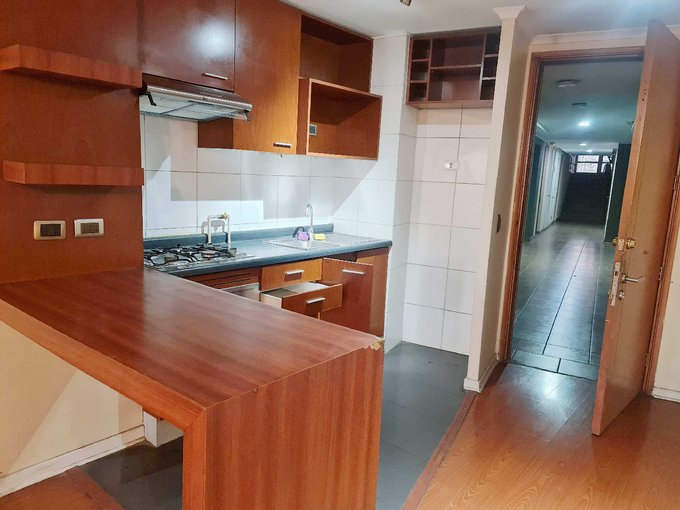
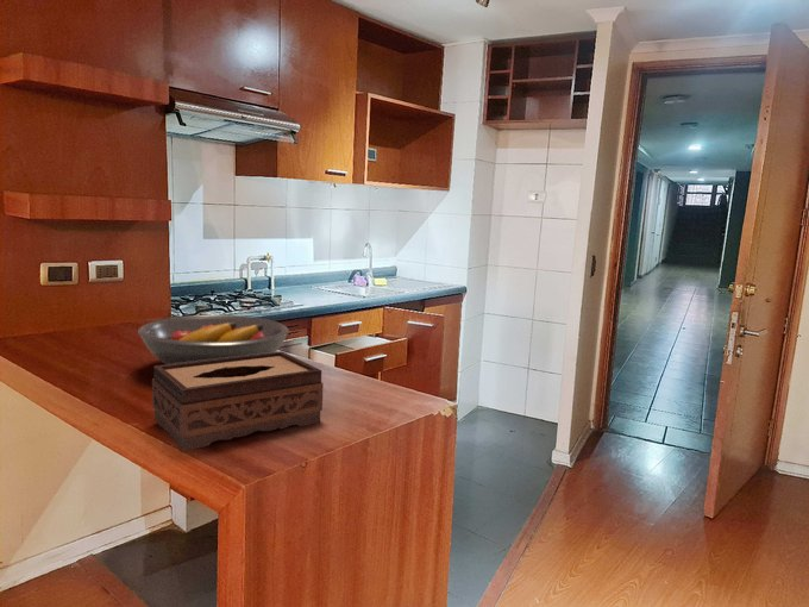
+ tissue box [151,350,325,452]
+ fruit bowl [137,314,290,365]
